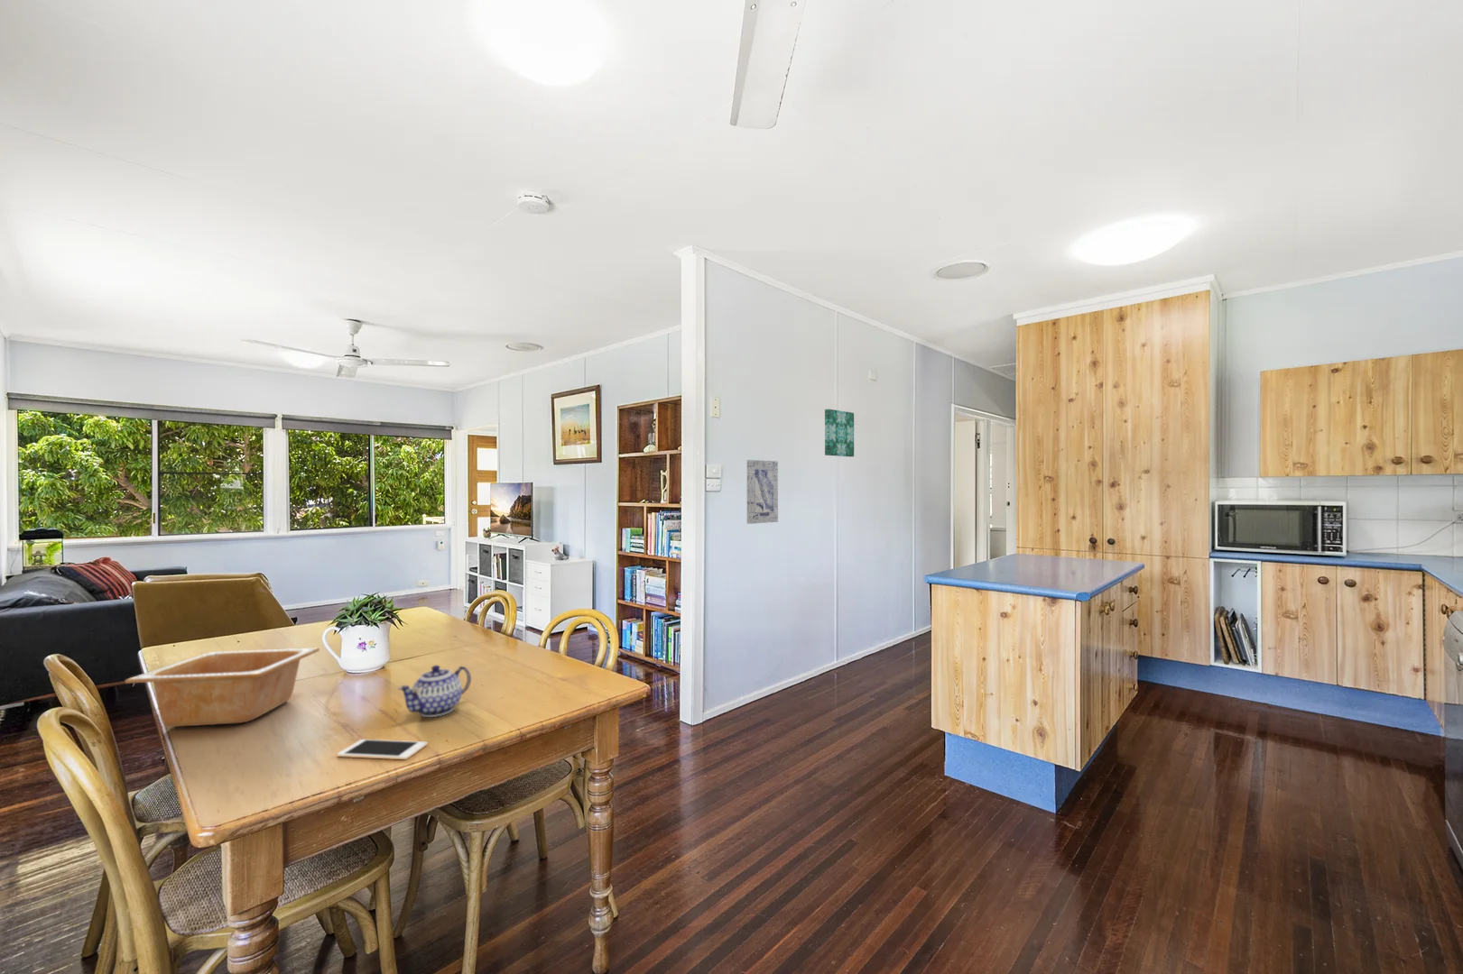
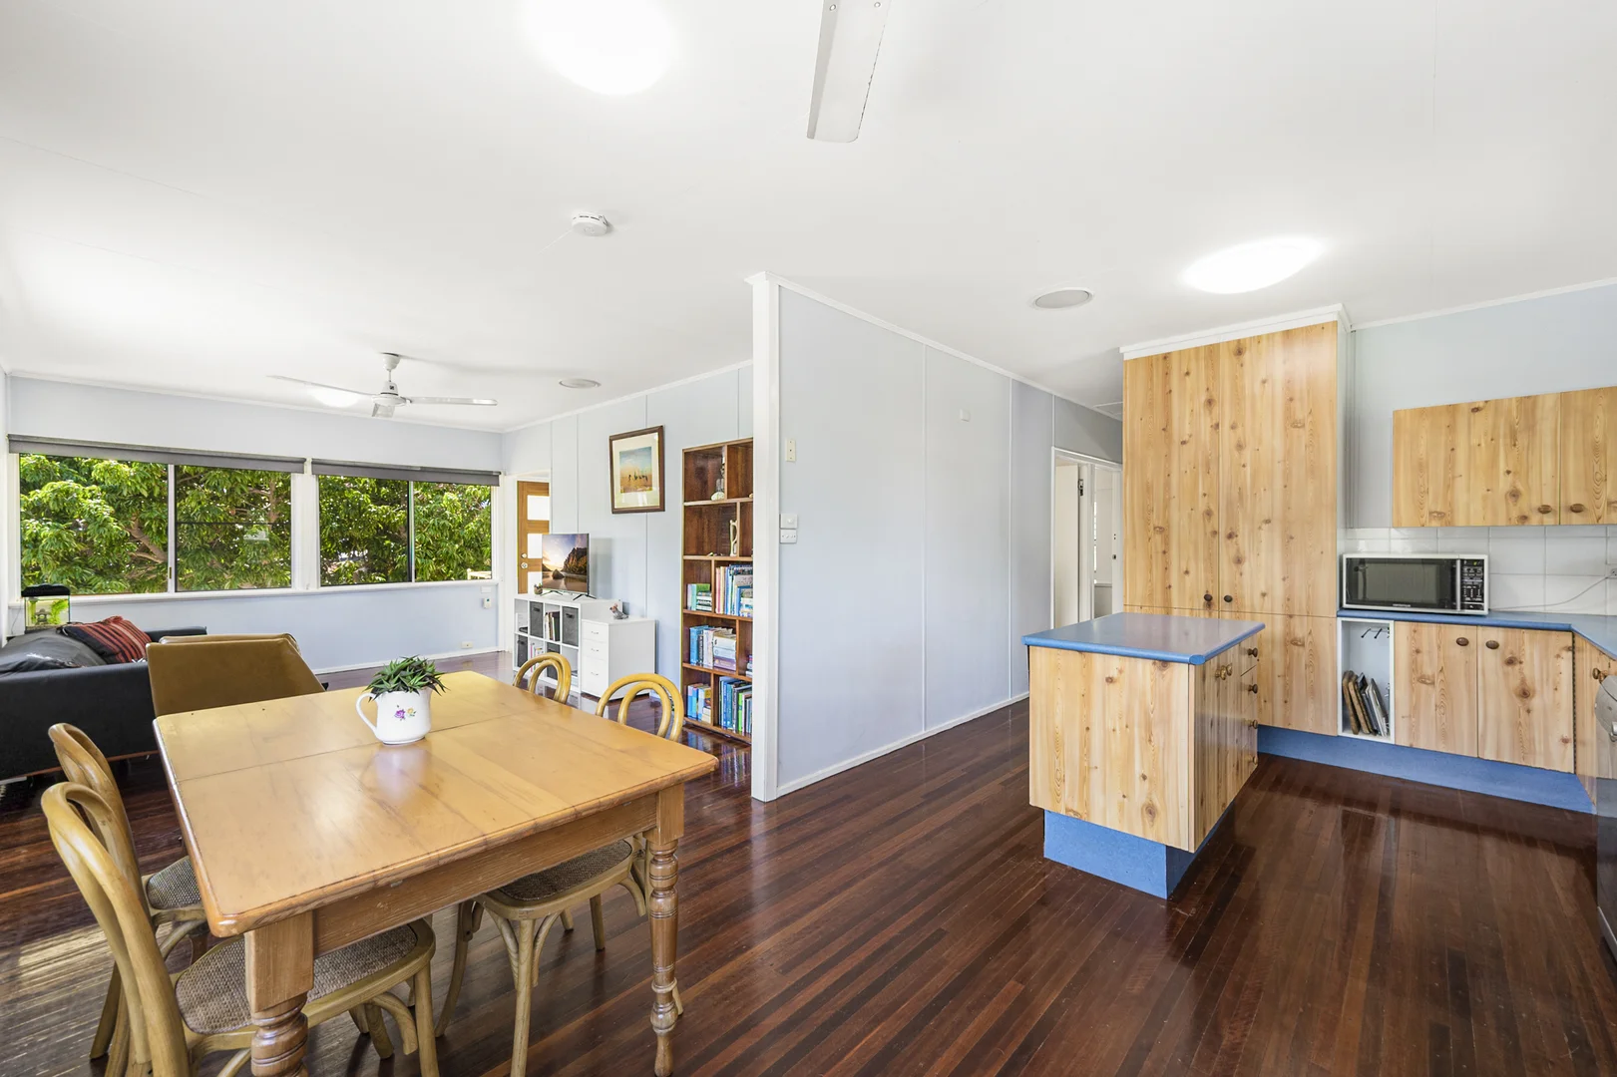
- serving bowl [125,648,321,728]
- cell phone [336,738,427,760]
- teapot [397,664,472,717]
- wall art [825,409,855,458]
- wall art [746,459,779,525]
